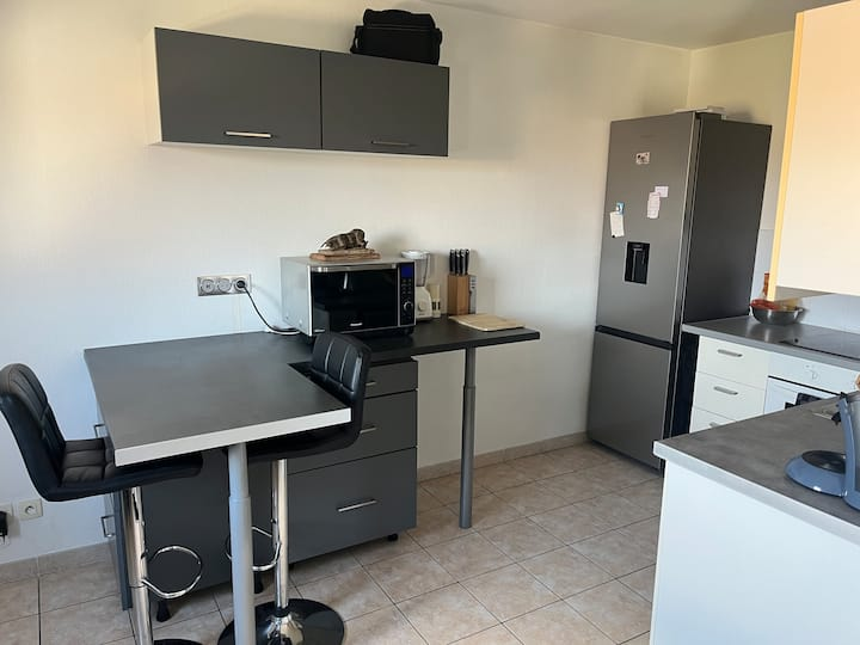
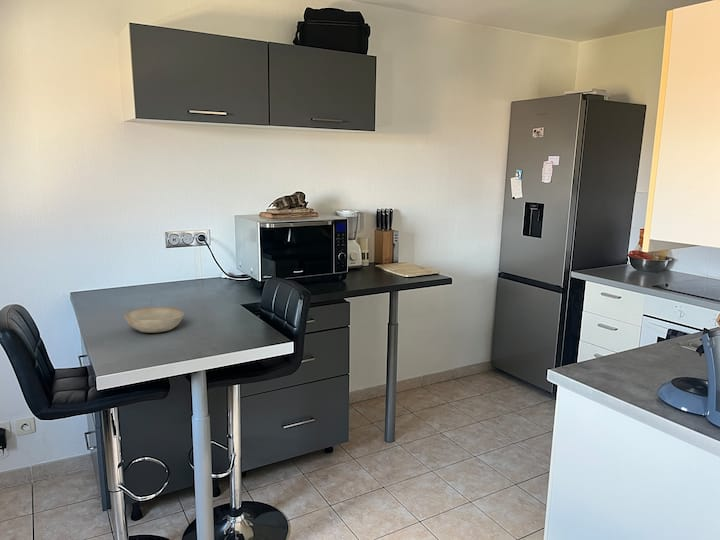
+ bowl [123,306,185,334]
